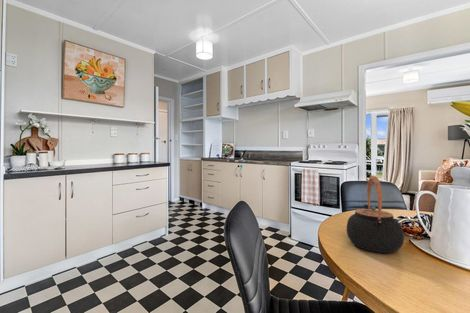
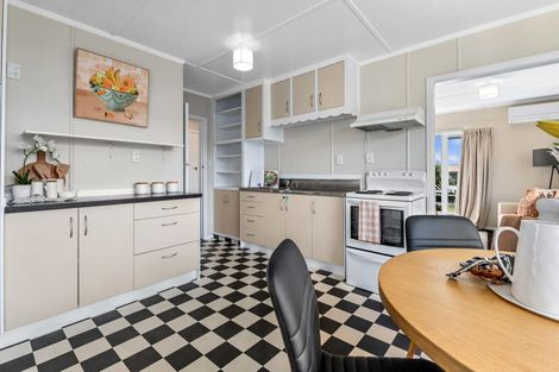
- teapot [346,175,405,254]
